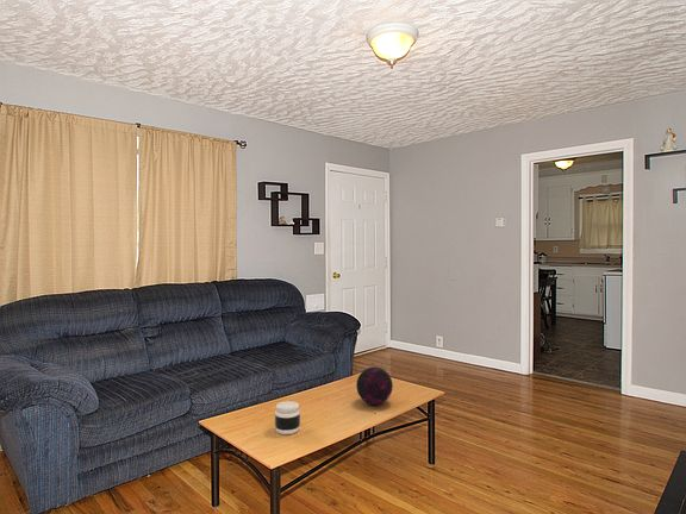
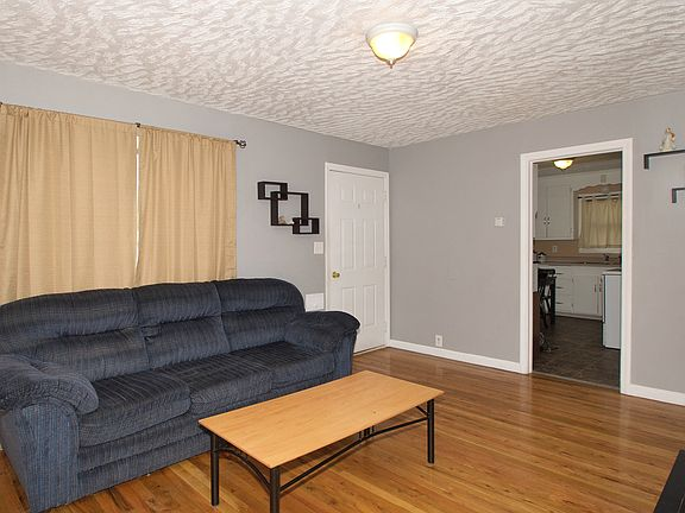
- decorative orb [355,366,394,406]
- jar [274,400,301,435]
